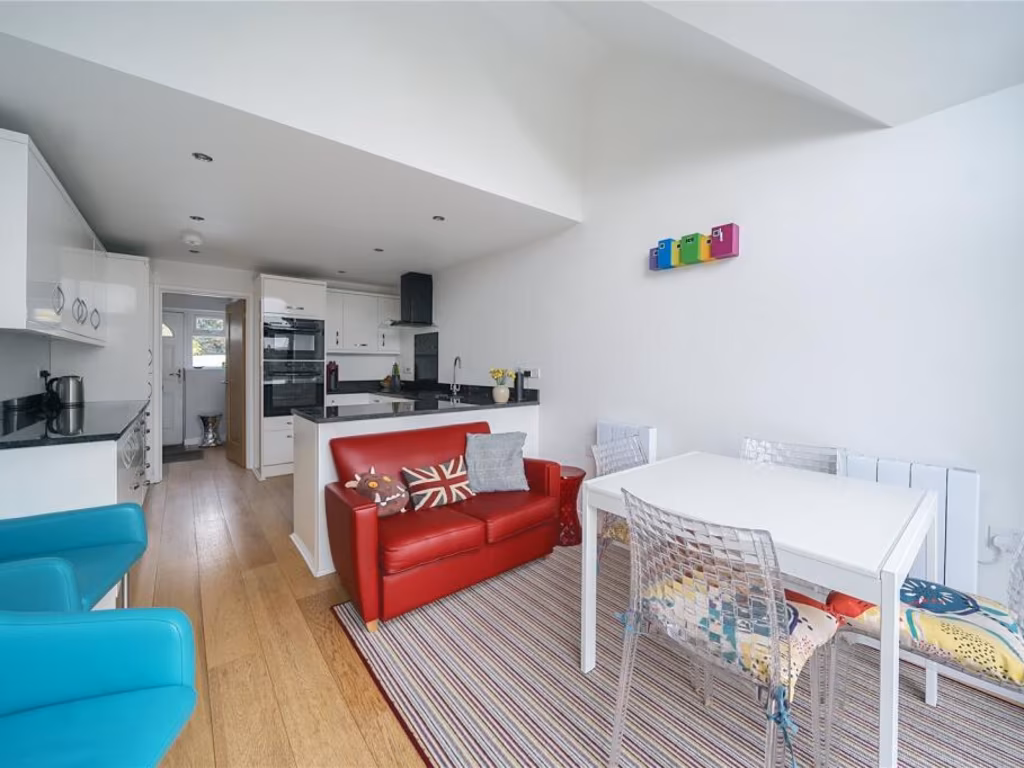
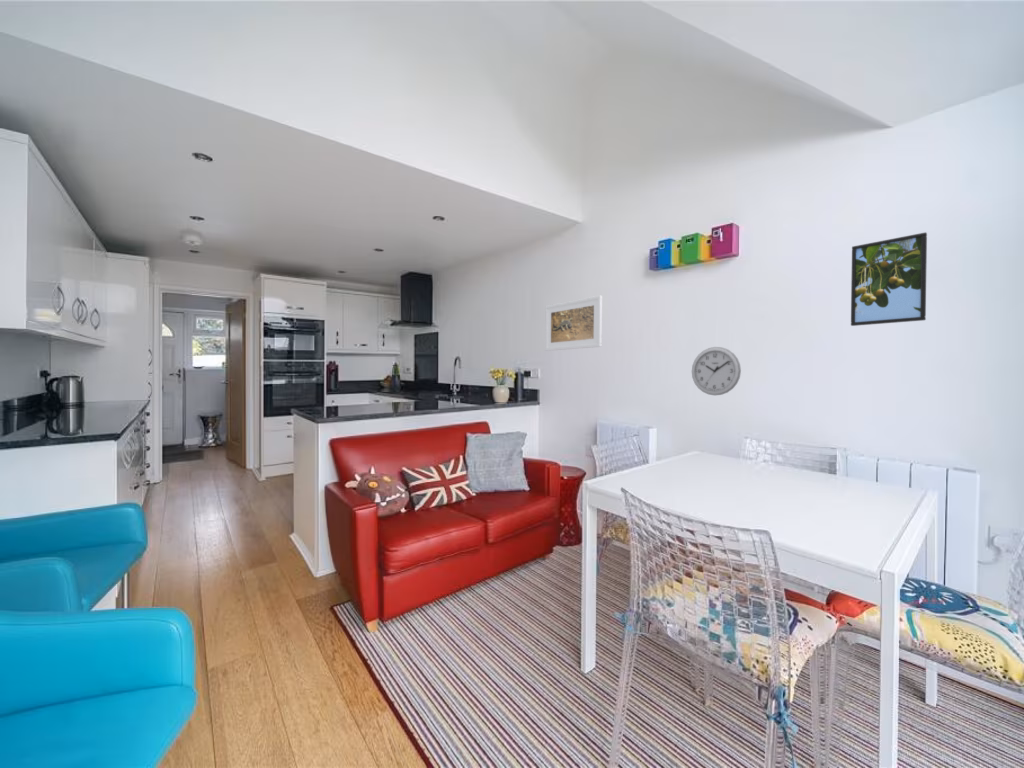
+ wall clock [691,346,742,396]
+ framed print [544,295,603,352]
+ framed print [850,231,928,327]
